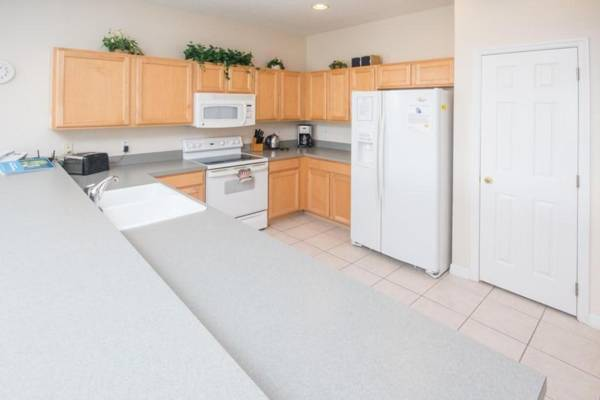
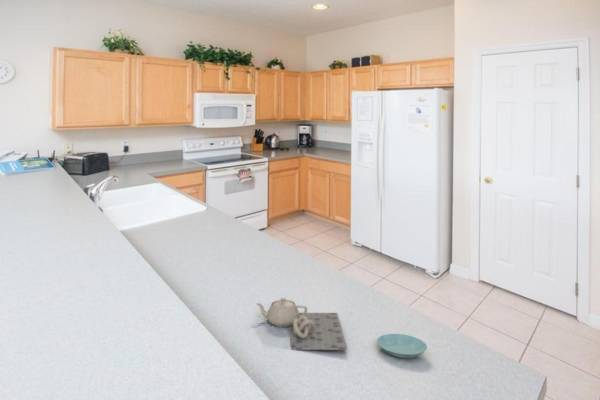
+ saucer [376,333,428,359]
+ teapot [255,297,349,351]
